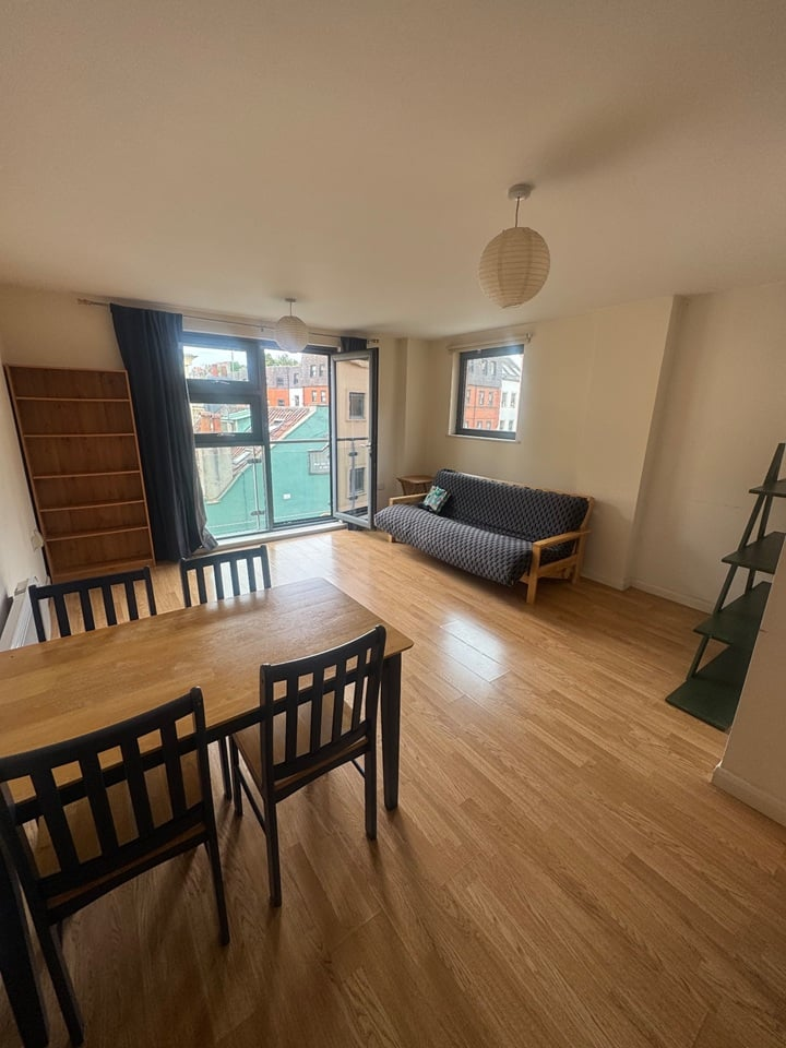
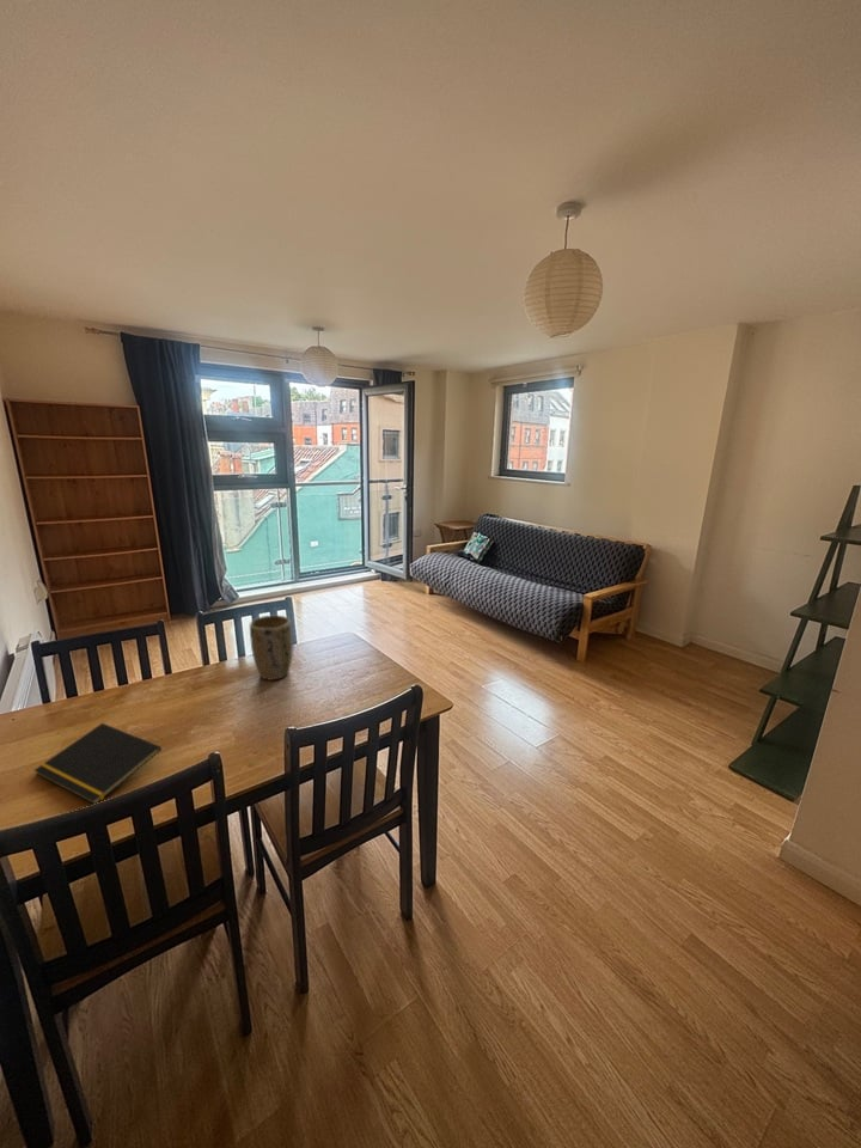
+ plant pot [249,615,293,682]
+ notepad [33,722,163,805]
